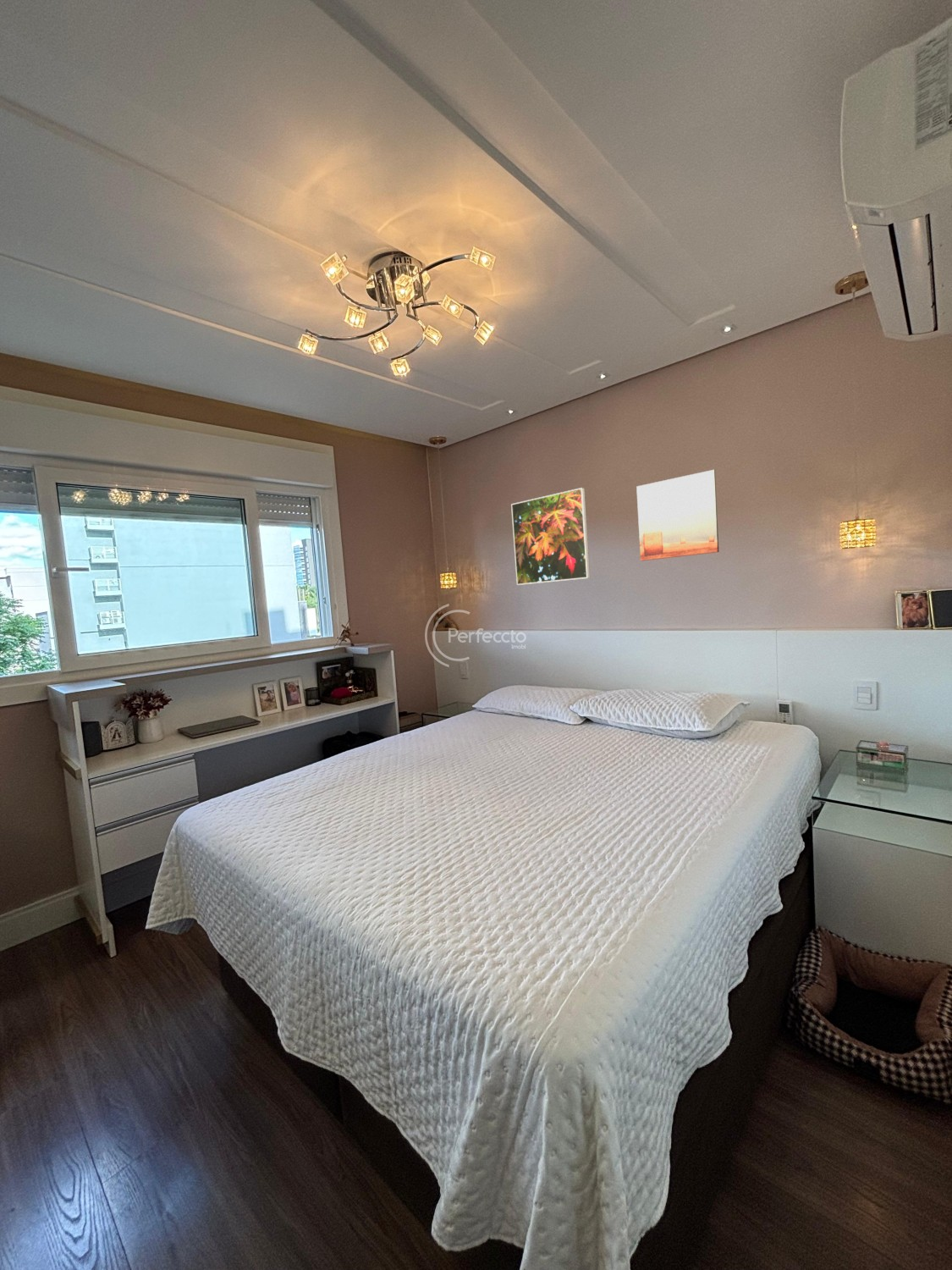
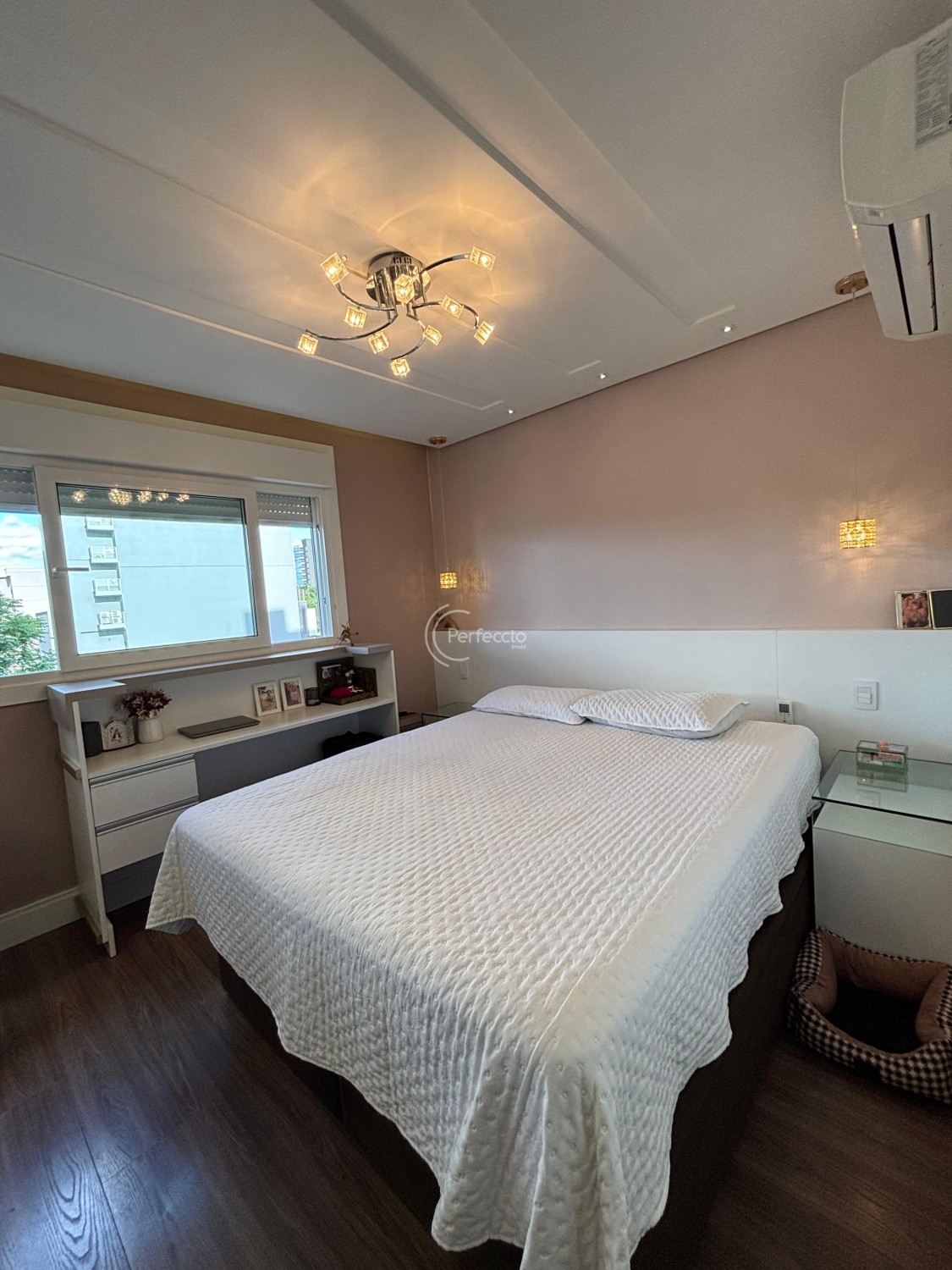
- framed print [510,487,591,586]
- wall art [636,469,720,561]
